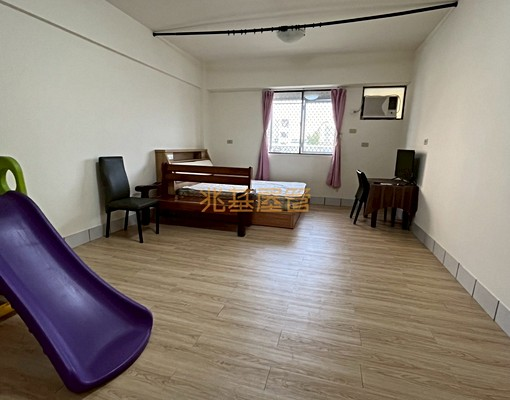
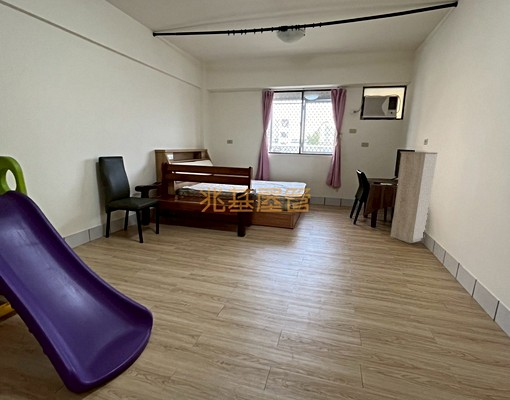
+ storage cabinet [390,151,438,244]
